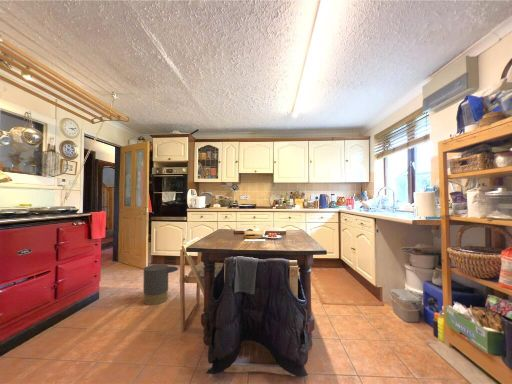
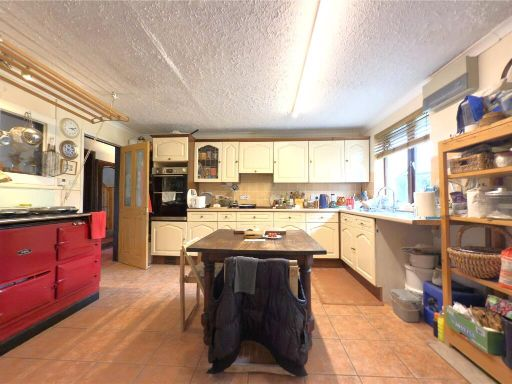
- trash can [142,263,179,306]
